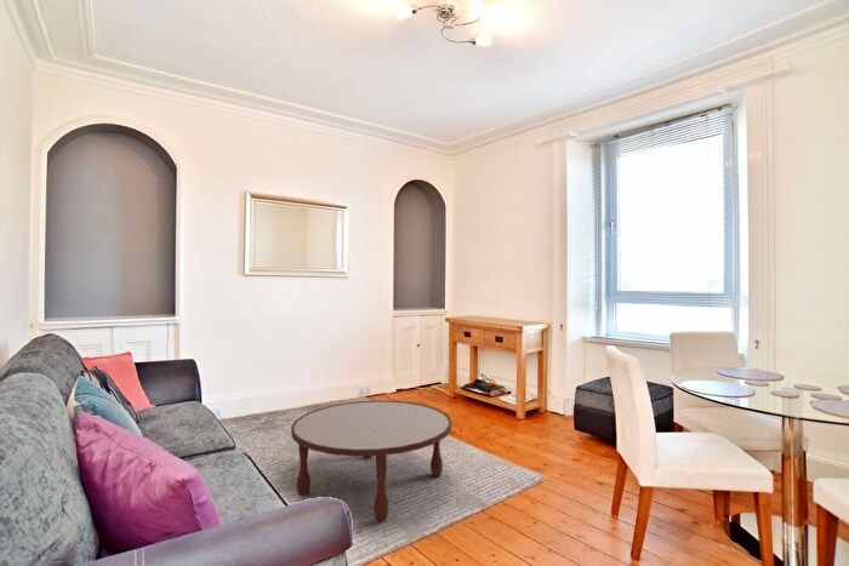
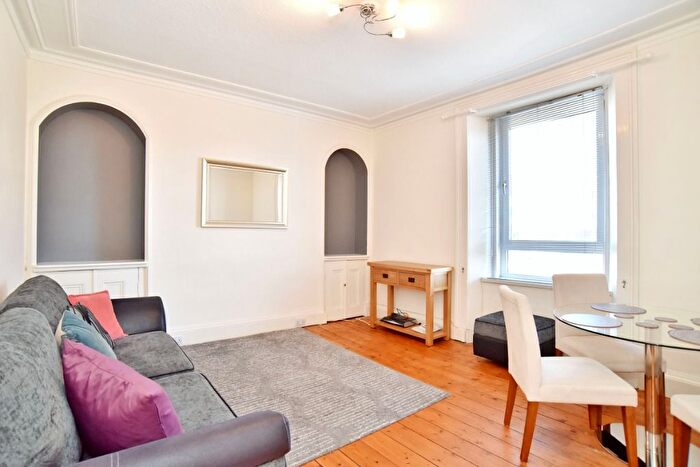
- coffee table [290,400,452,522]
